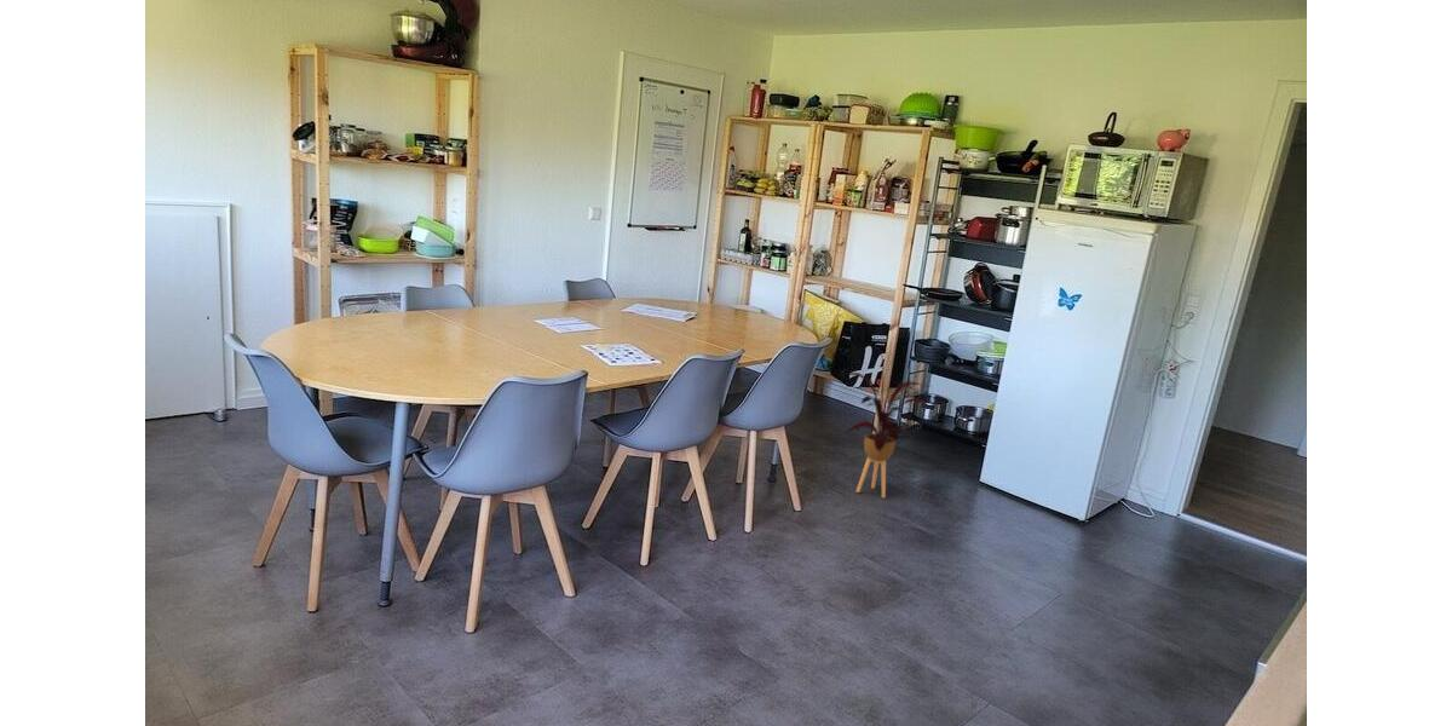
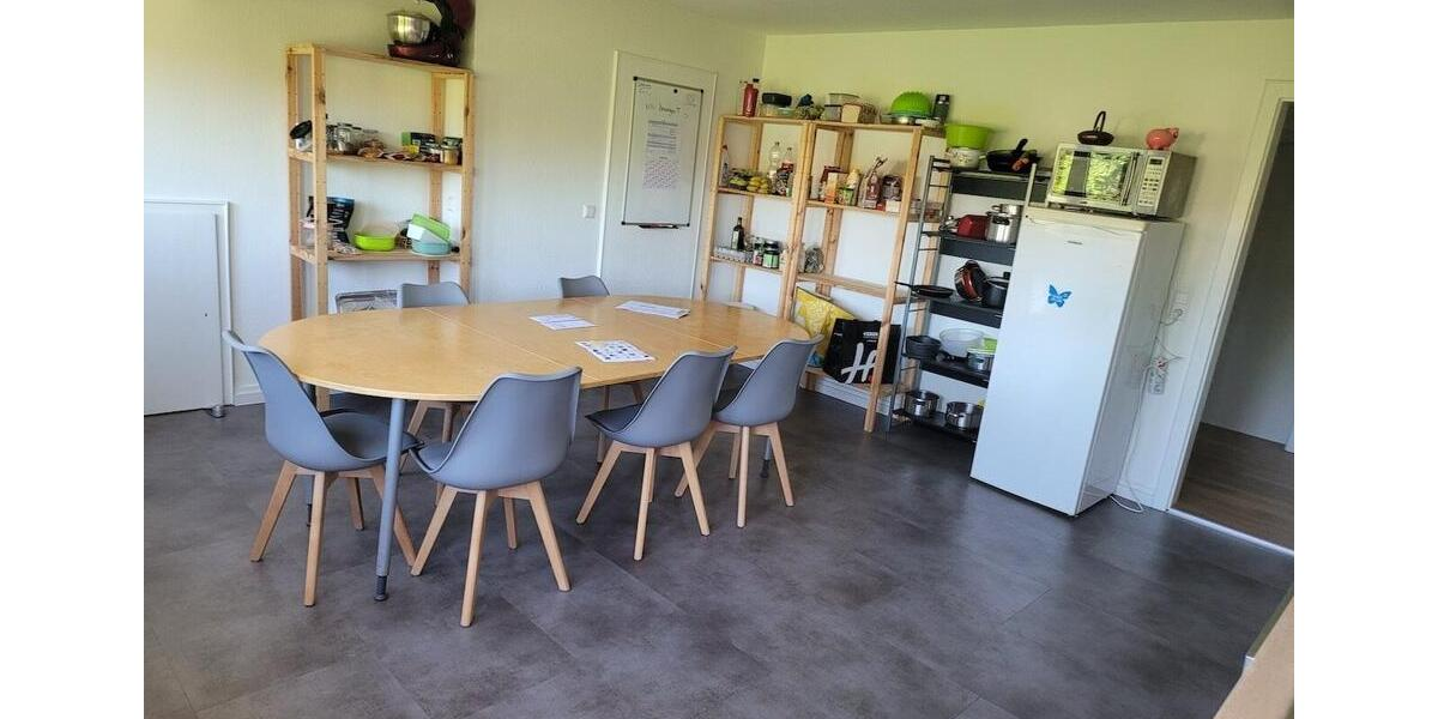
- house plant [839,346,932,499]
